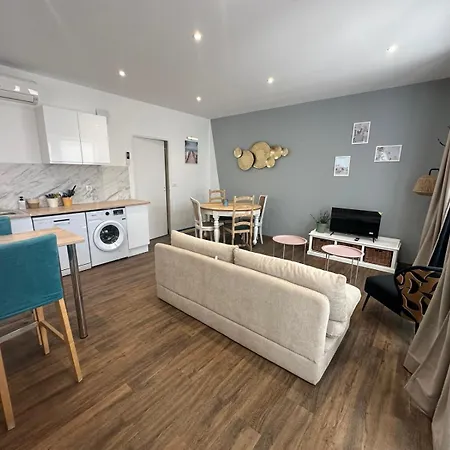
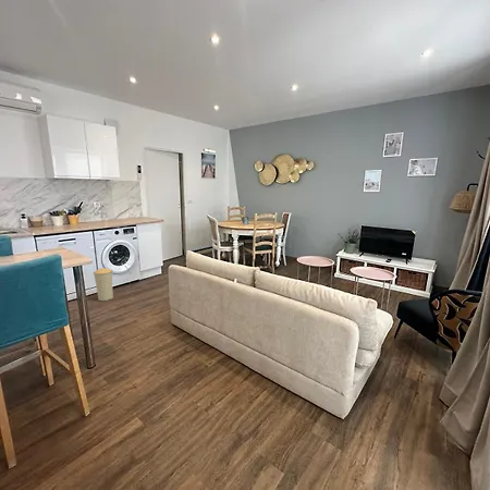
+ trash can [93,267,114,302]
